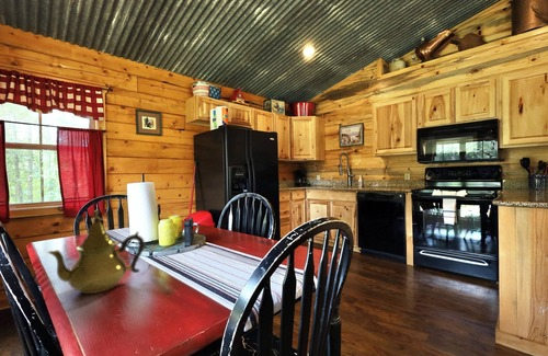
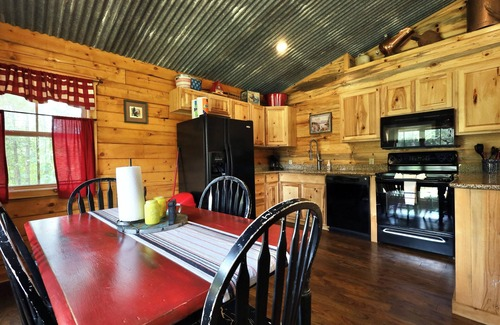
- teapot [46,209,146,295]
